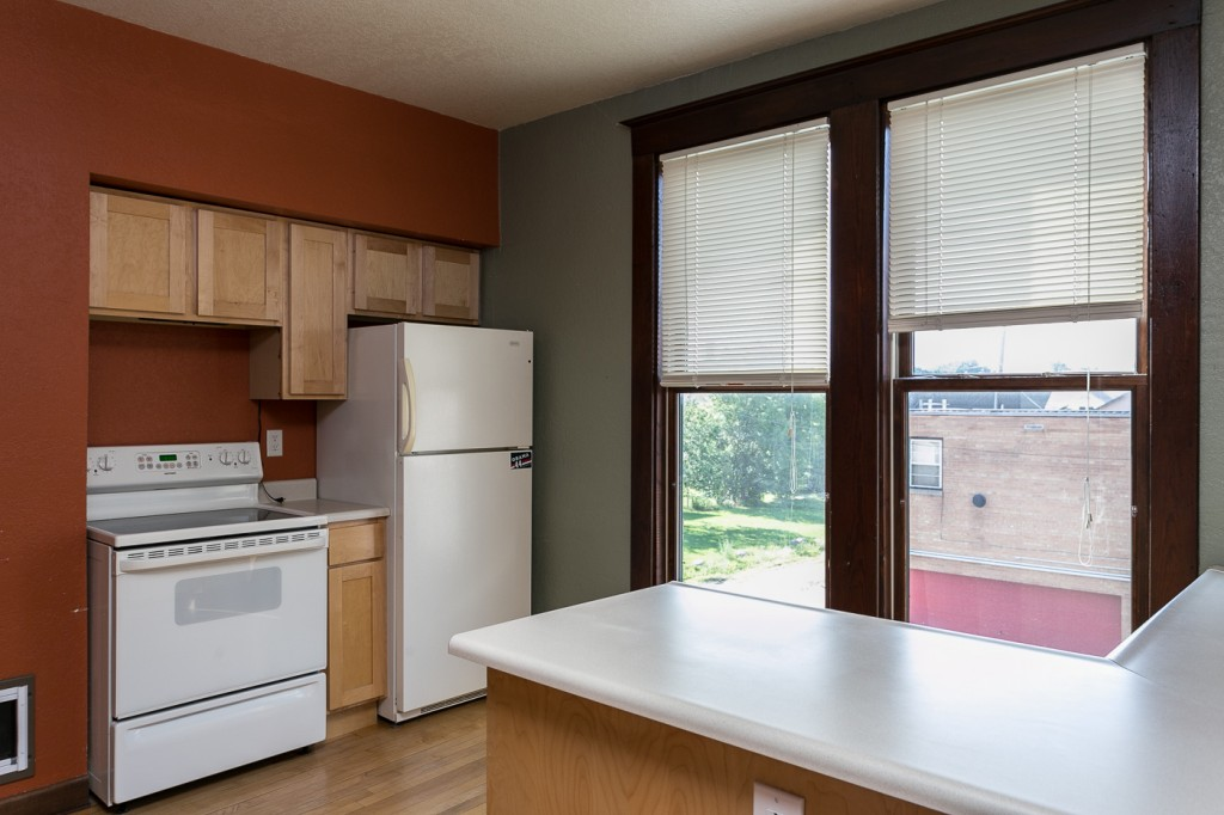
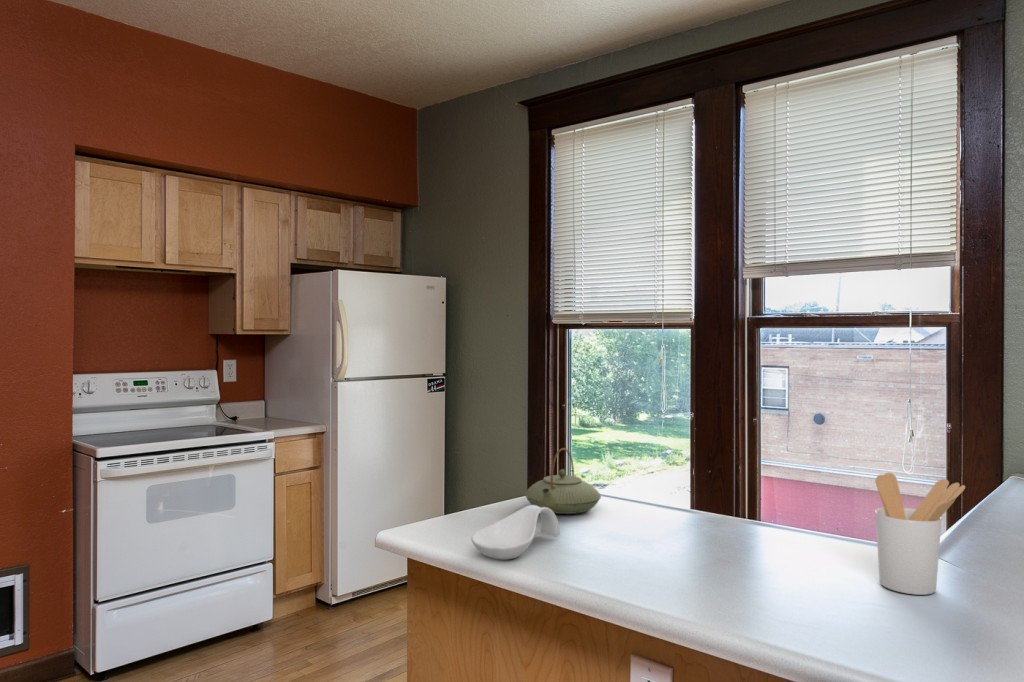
+ teapot [524,447,602,515]
+ spoon rest [470,504,561,561]
+ utensil holder [874,472,966,596]
